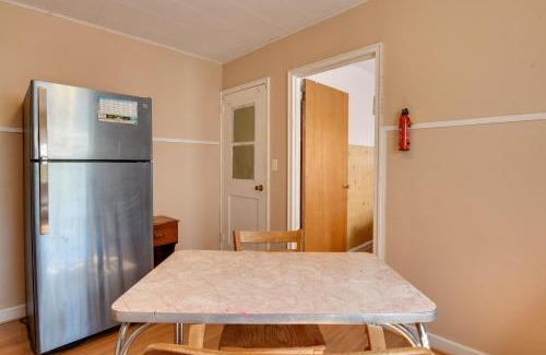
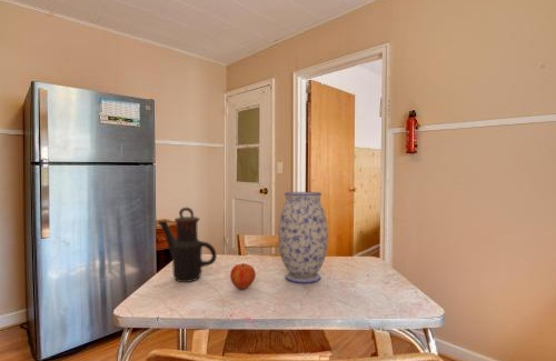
+ apple [229,262,257,290]
+ vase [277,191,329,284]
+ teapot [157,207,218,283]
